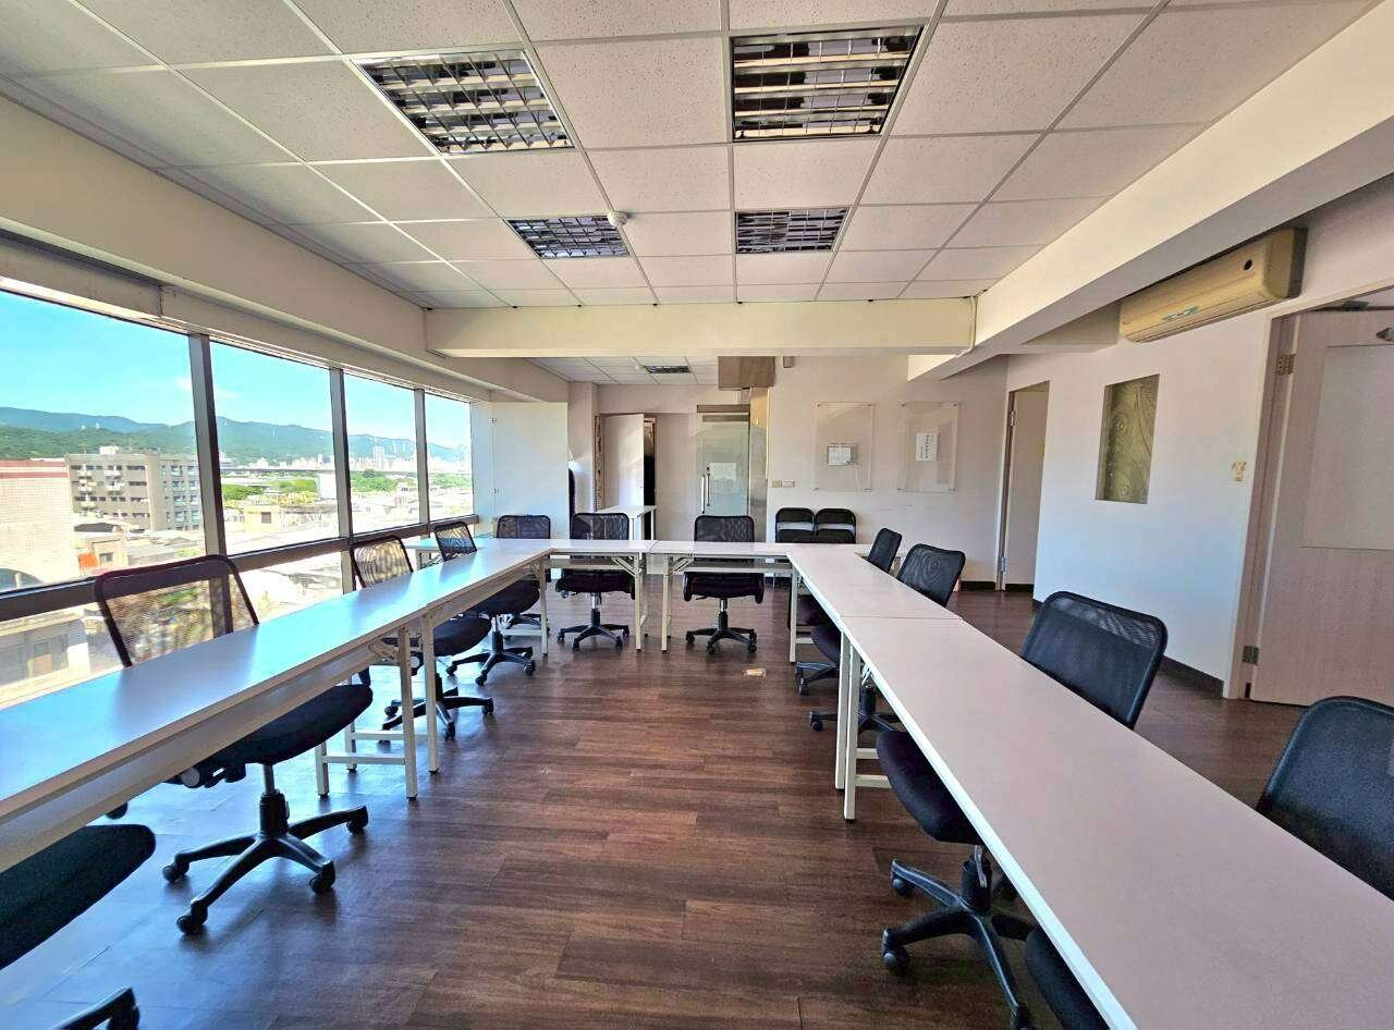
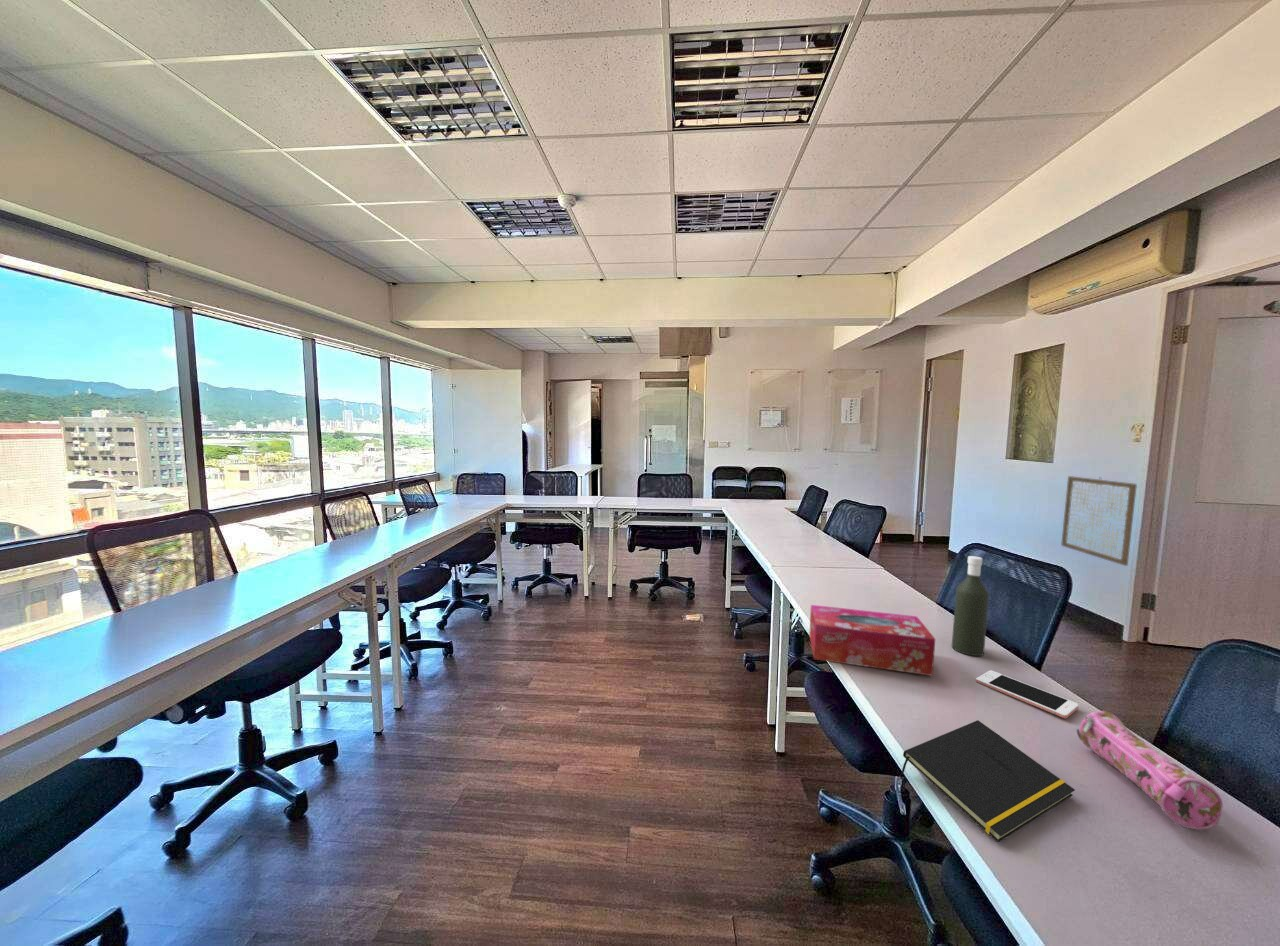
+ wall art [1060,475,1138,567]
+ notepad [900,719,1076,843]
+ tissue box [808,604,936,677]
+ bottle [951,555,990,657]
+ cell phone [975,669,1080,719]
+ pencil case [1076,710,1224,830]
